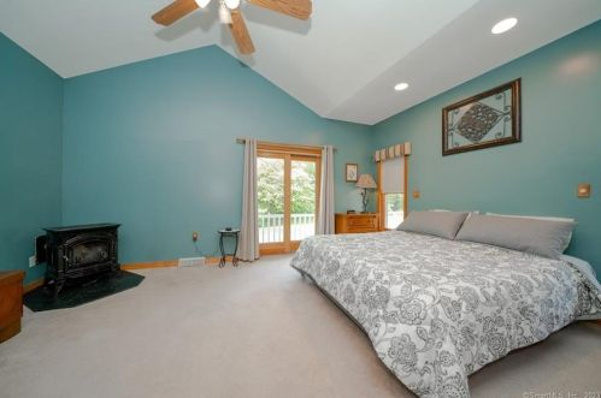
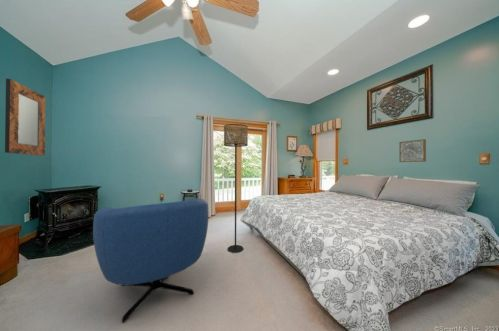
+ wall art [398,138,427,163]
+ floor lamp [223,123,249,253]
+ armchair [92,197,209,324]
+ home mirror [4,78,47,157]
